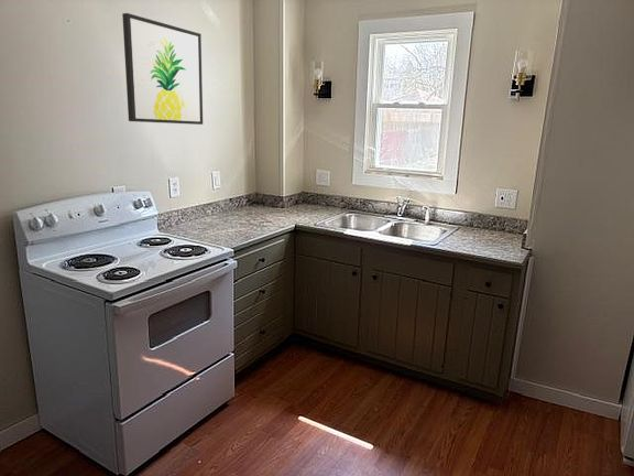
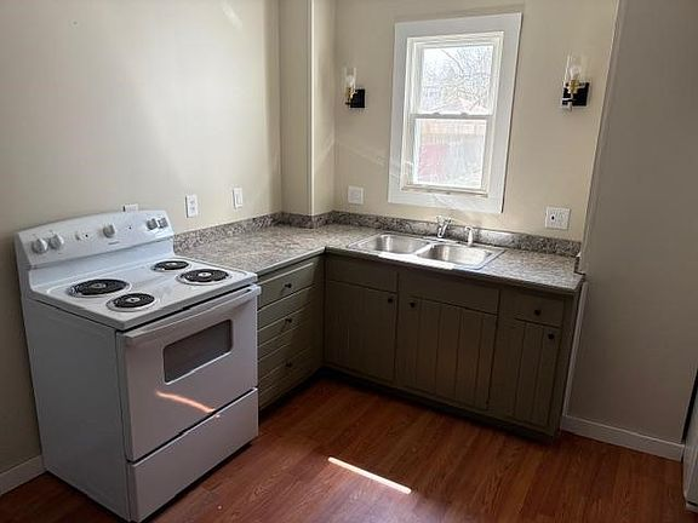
- wall art [121,12,204,126]
